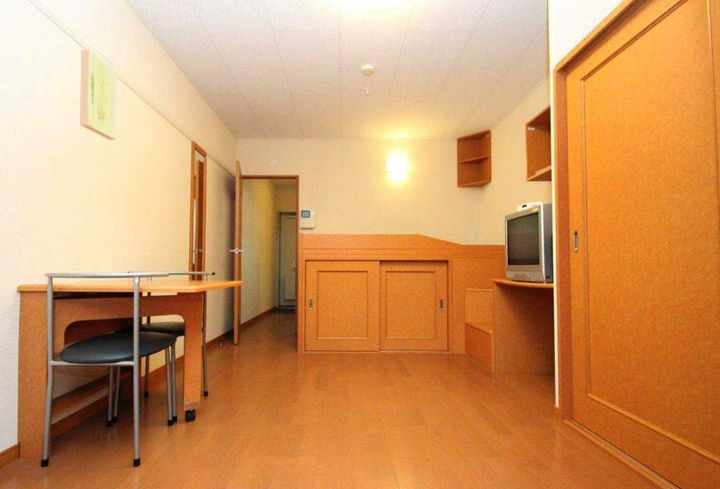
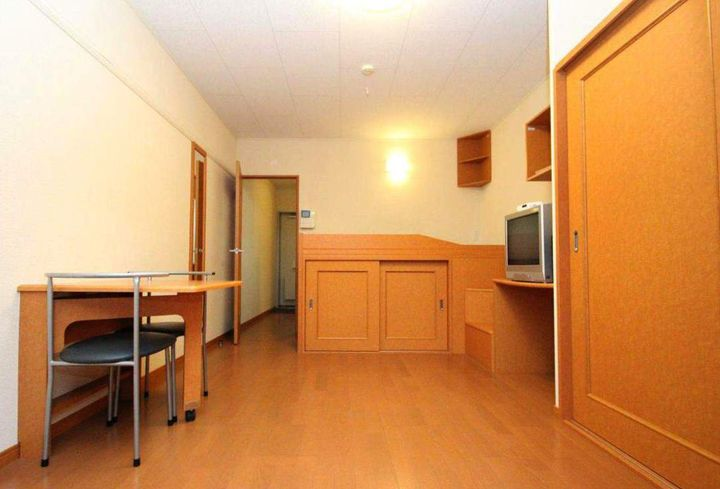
- wall art [79,49,118,141]
